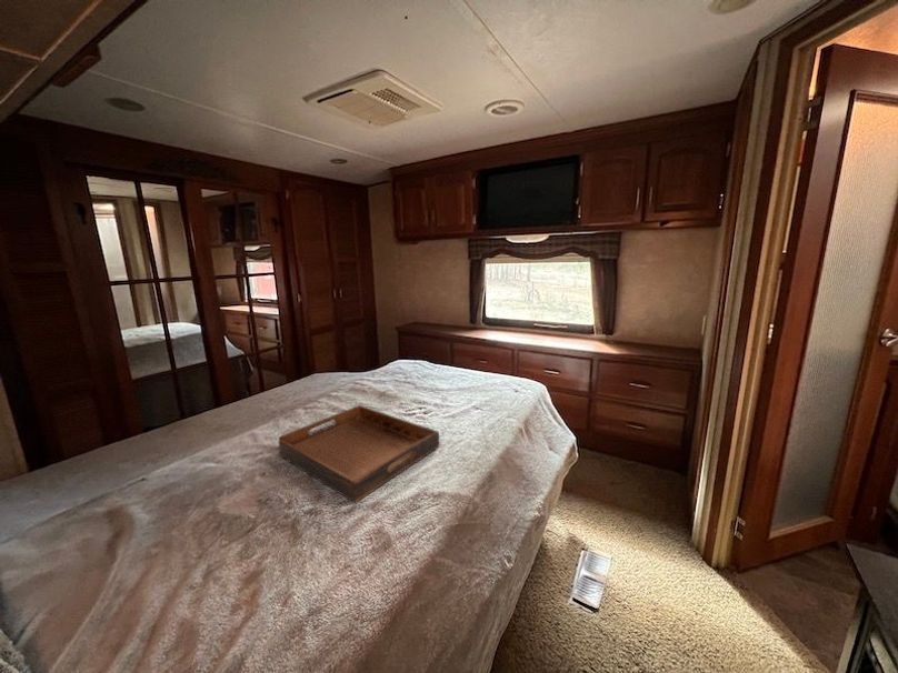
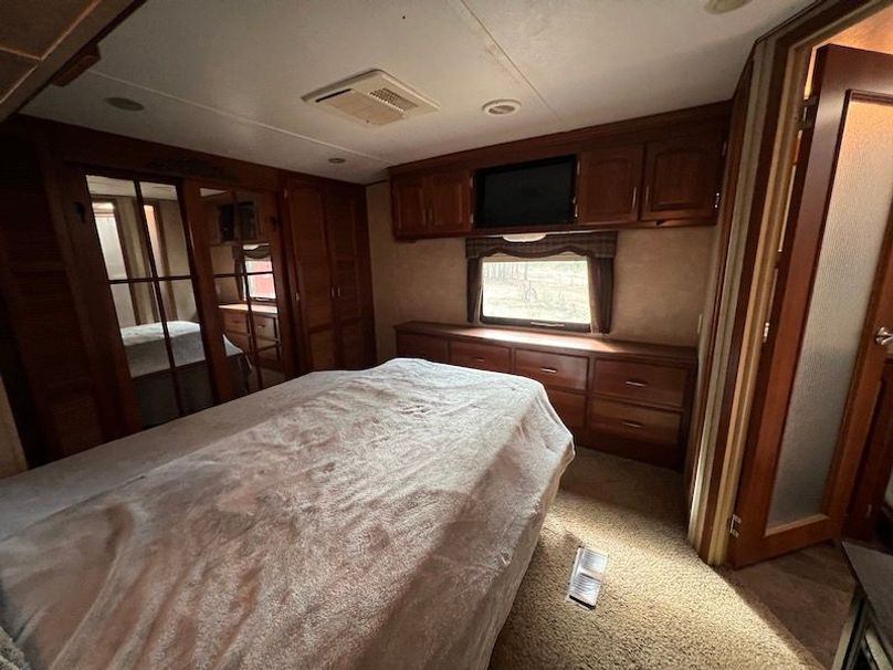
- serving tray [278,404,440,504]
